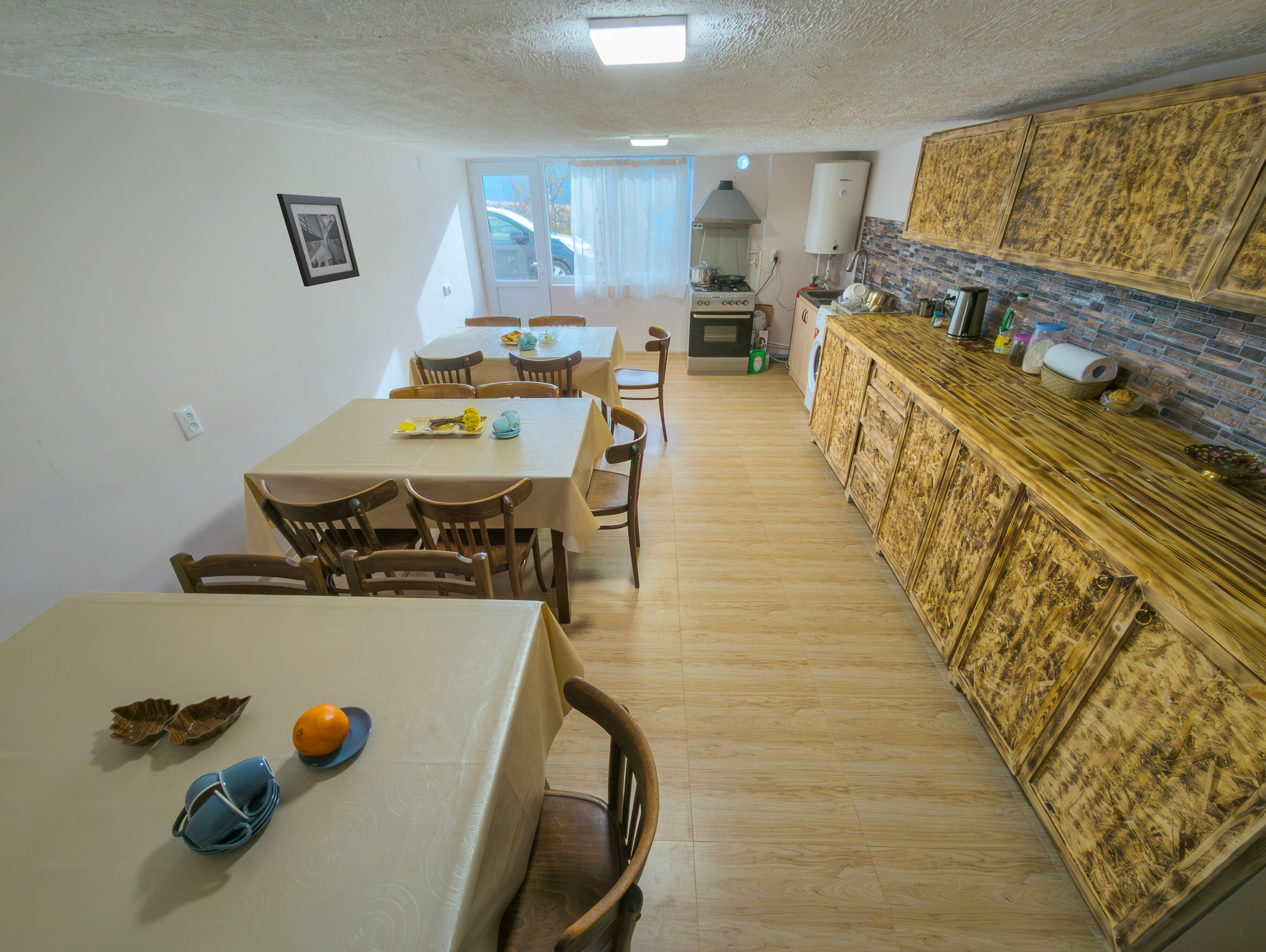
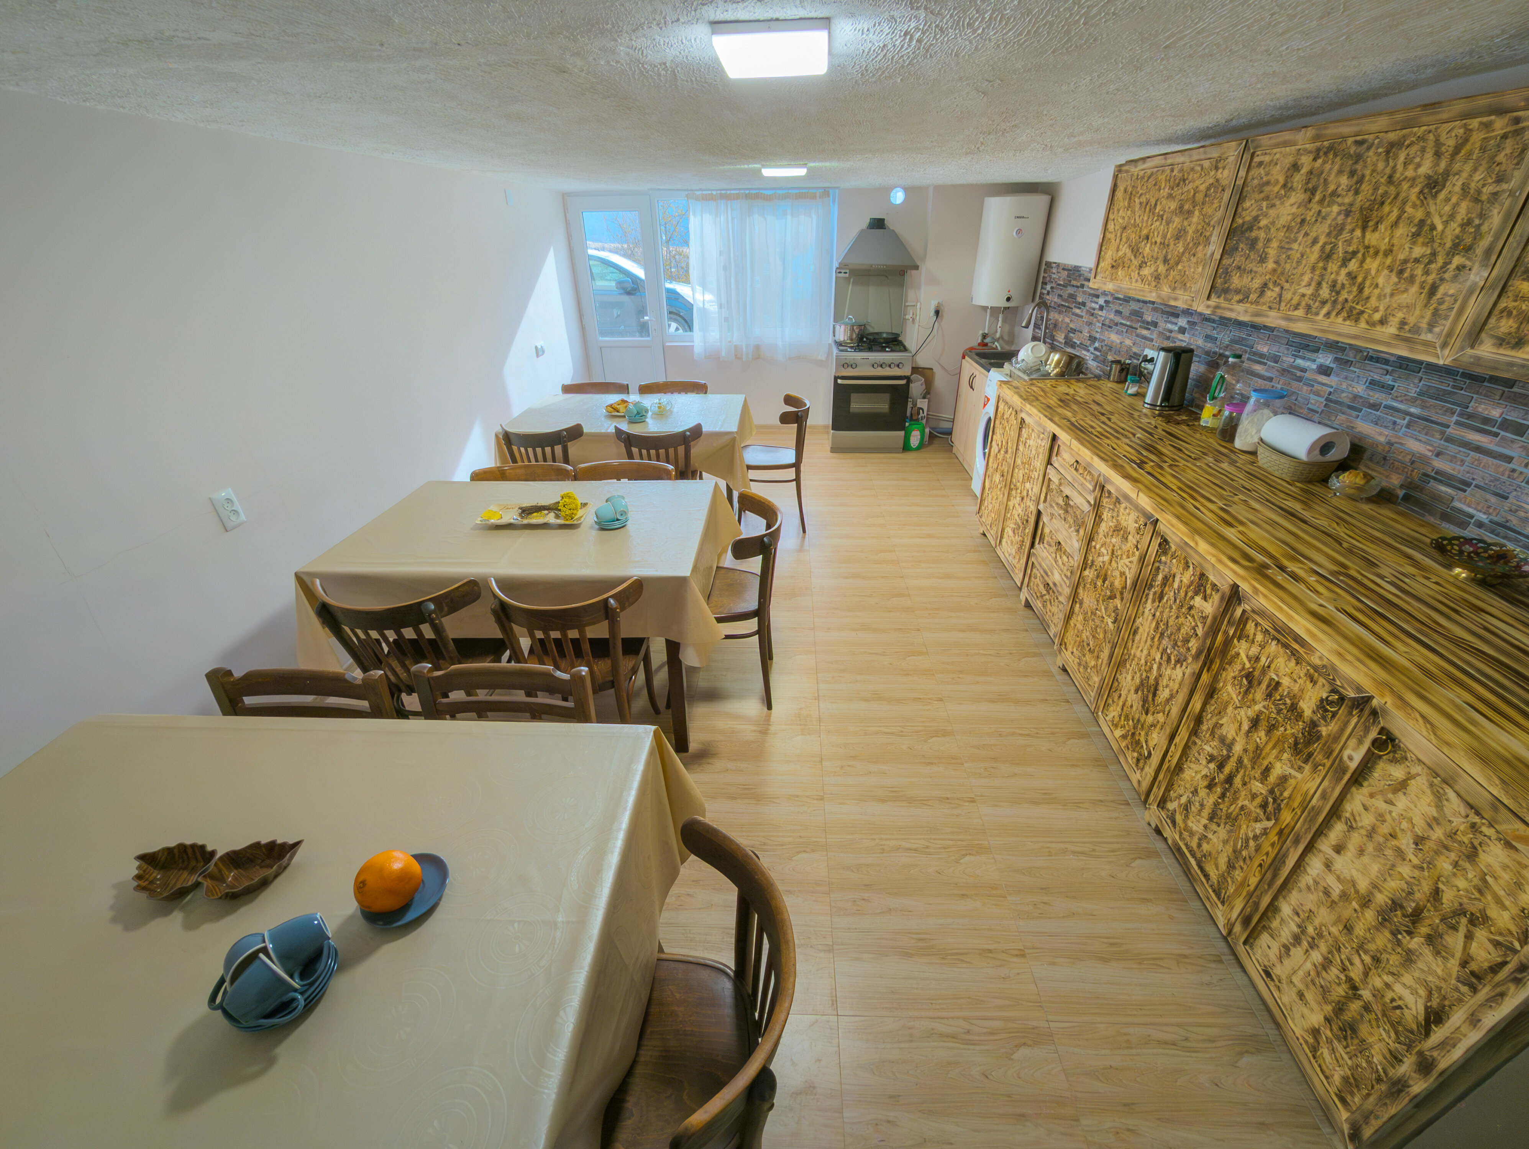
- wall art [276,194,360,287]
